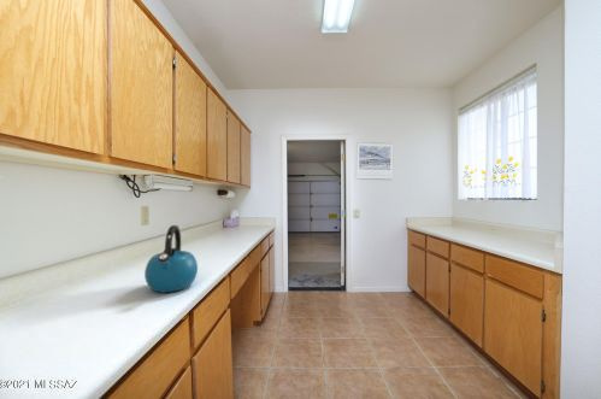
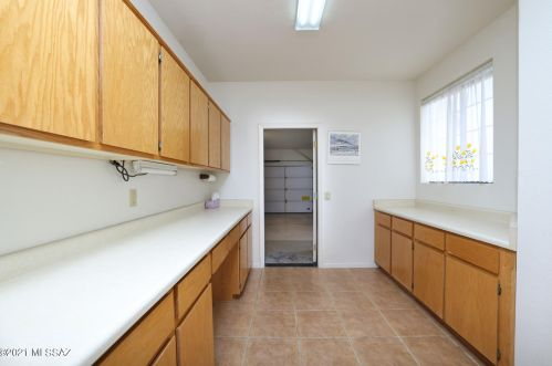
- kettle [143,224,199,294]
